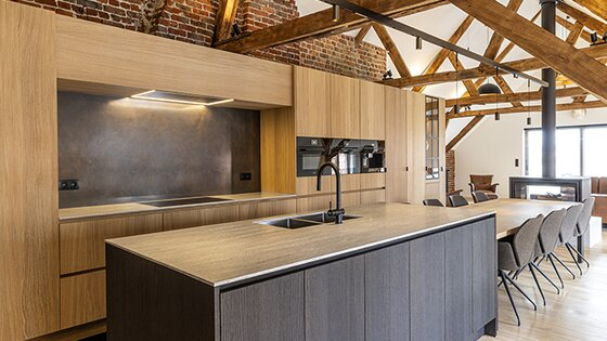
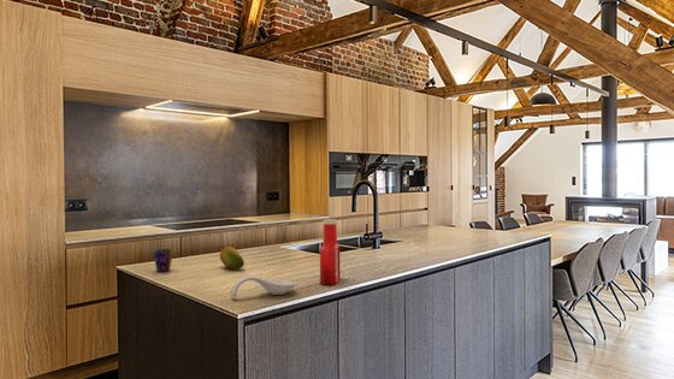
+ cup [152,248,175,273]
+ spoon rest [229,274,296,301]
+ soap bottle [319,218,341,286]
+ fruit [219,245,246,270]
